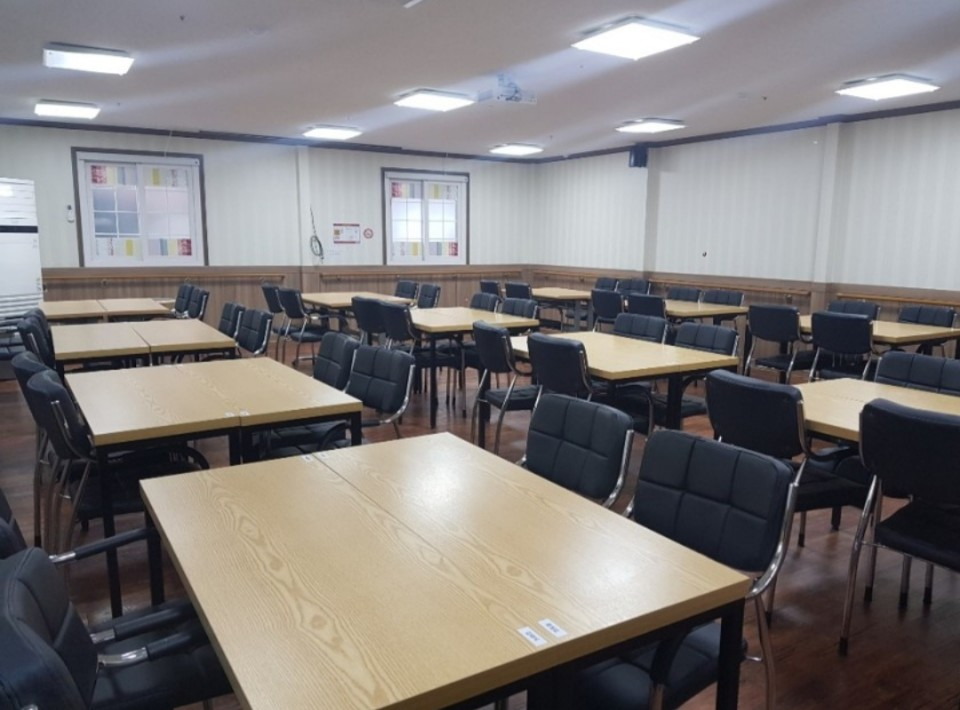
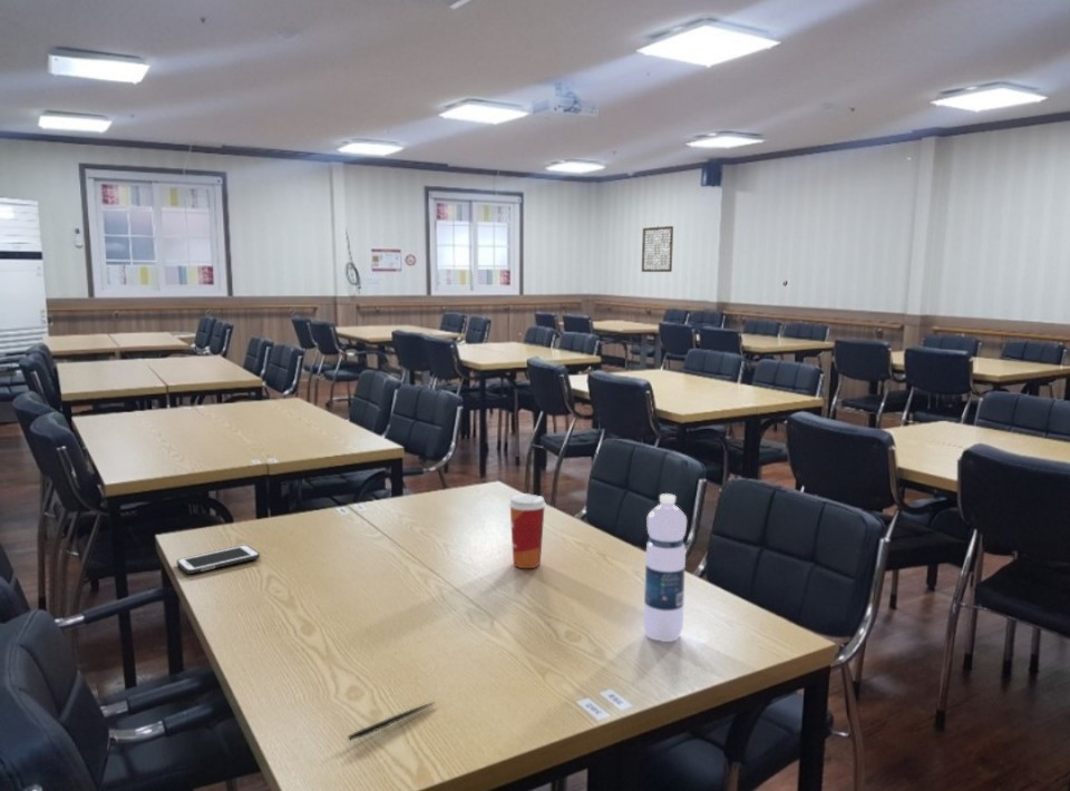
+ paper cup [507,492,547,569]
+ wall art [641,225,674,273]
+ cell phone [176,544,261,575]
+ pen [347,701,437,742]
+ water bottle [642,492,688,643]
